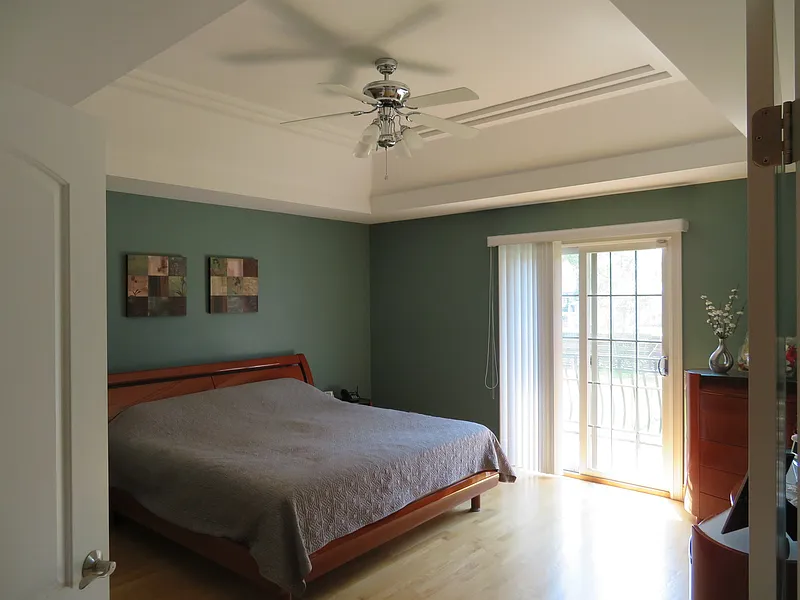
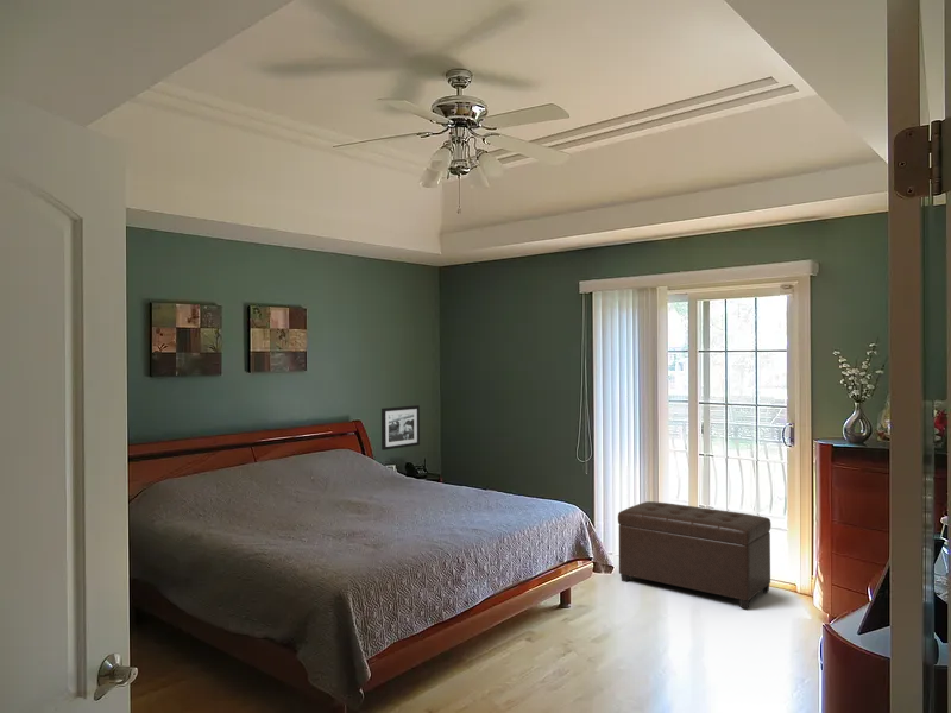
+ ottoman [617,500,773,610]
+ picture frame [380,404,421,452]
